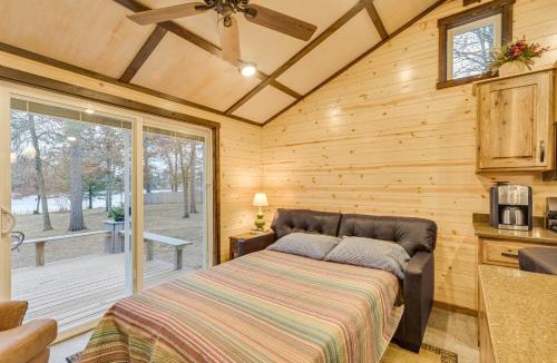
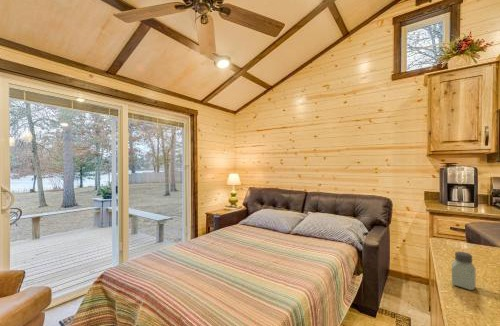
+ saltshaker [451,251,476,291]
